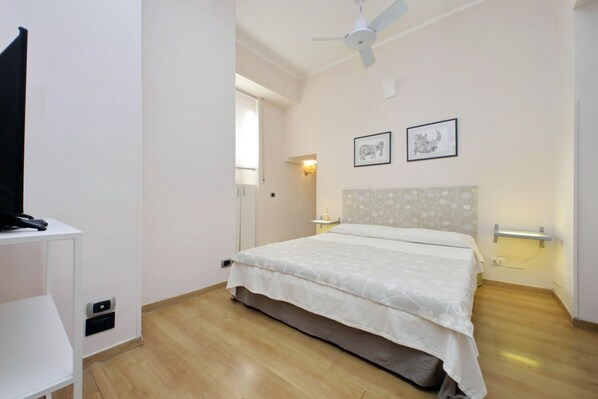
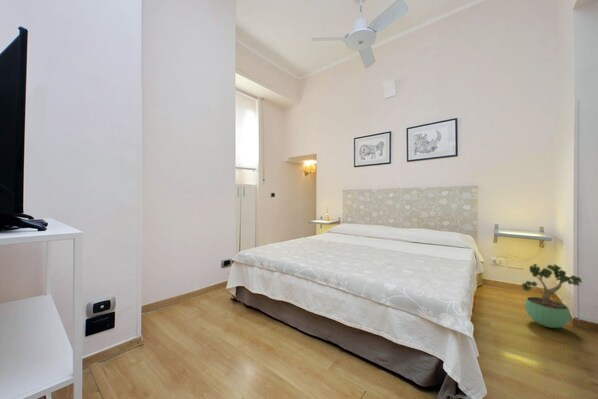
+ potted plant [521,263,583,329]
